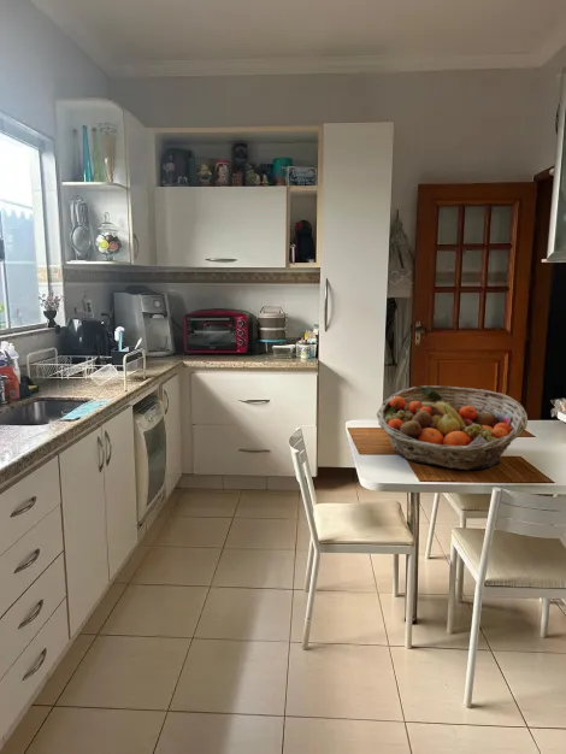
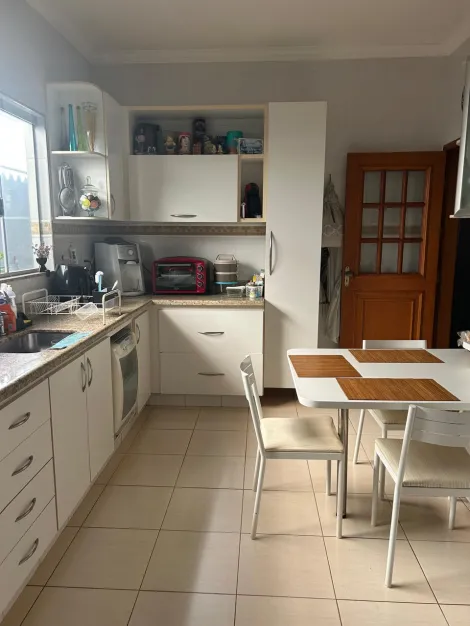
- fruit basket [376,384,529,471]
